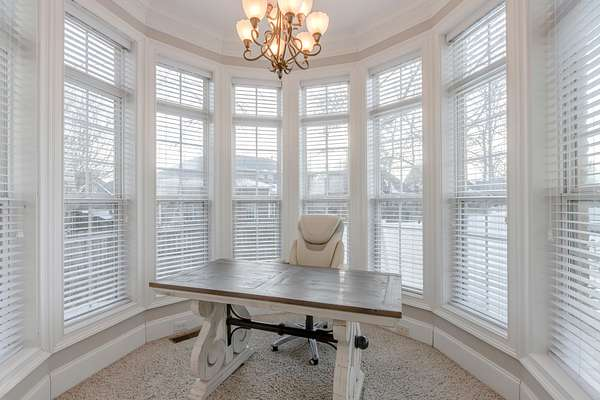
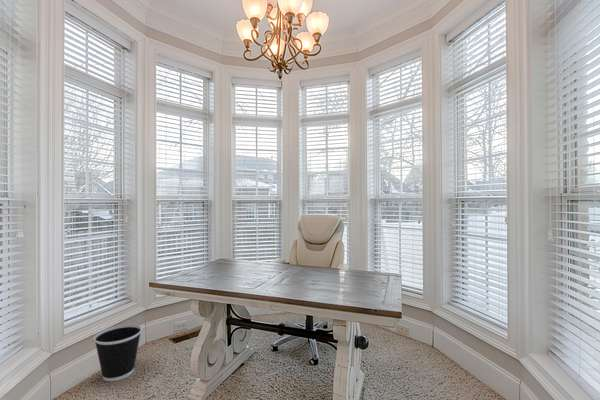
+ wastebasket [93,323,143,382]
